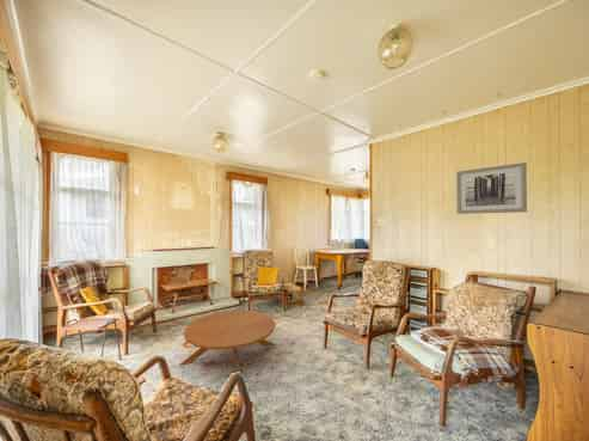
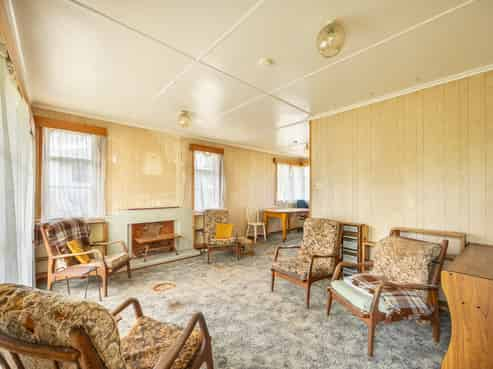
- coffee table [178,310,277,373]
- wall art [455,161,528,215]
